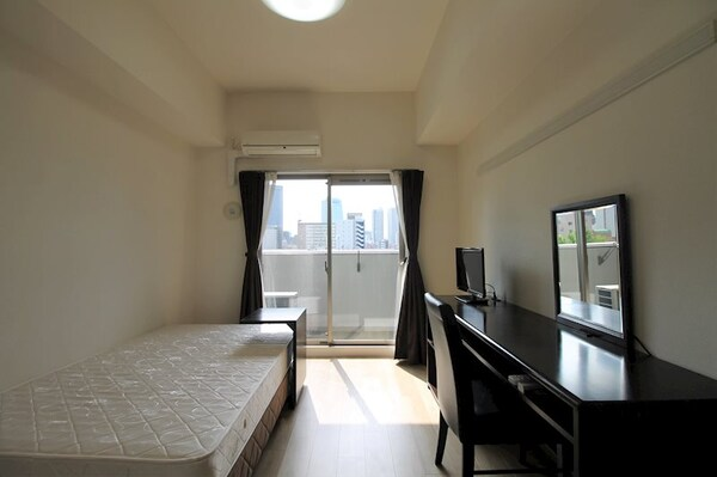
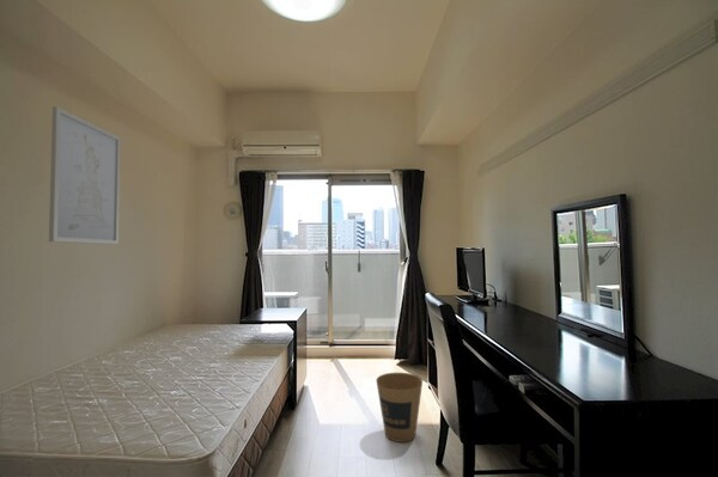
+ trash can [376,372,424,444]
+ wall art [48,105,122,245]
